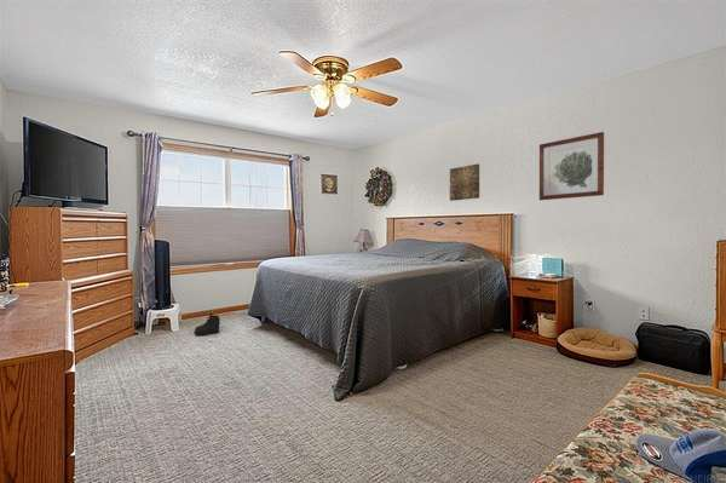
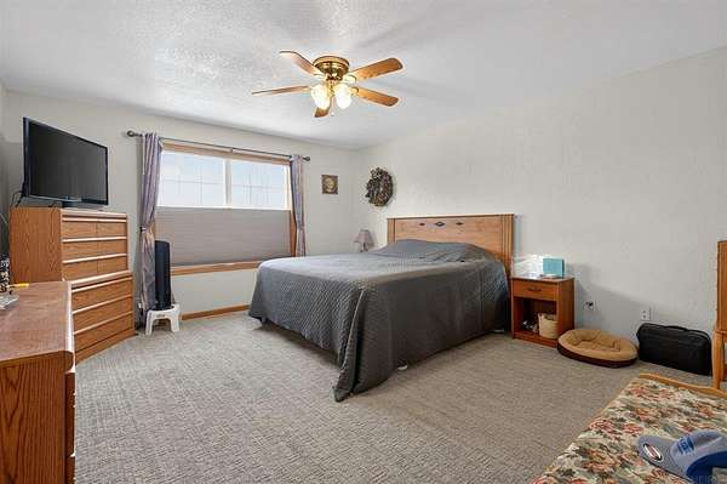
- wall art [449,162,480,202]
- boots [194,312,221,337]
- wall art [538,131,605,201]
